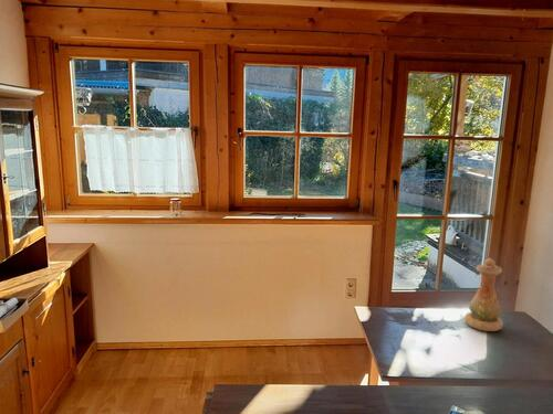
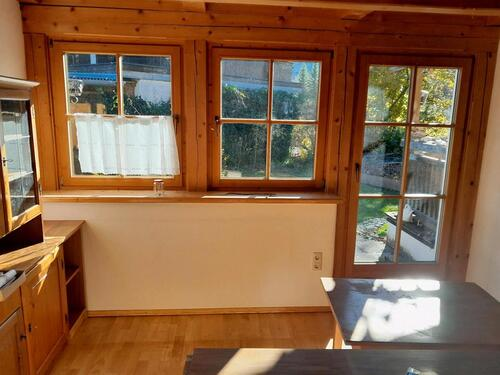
- vase [462,257,504,332]
